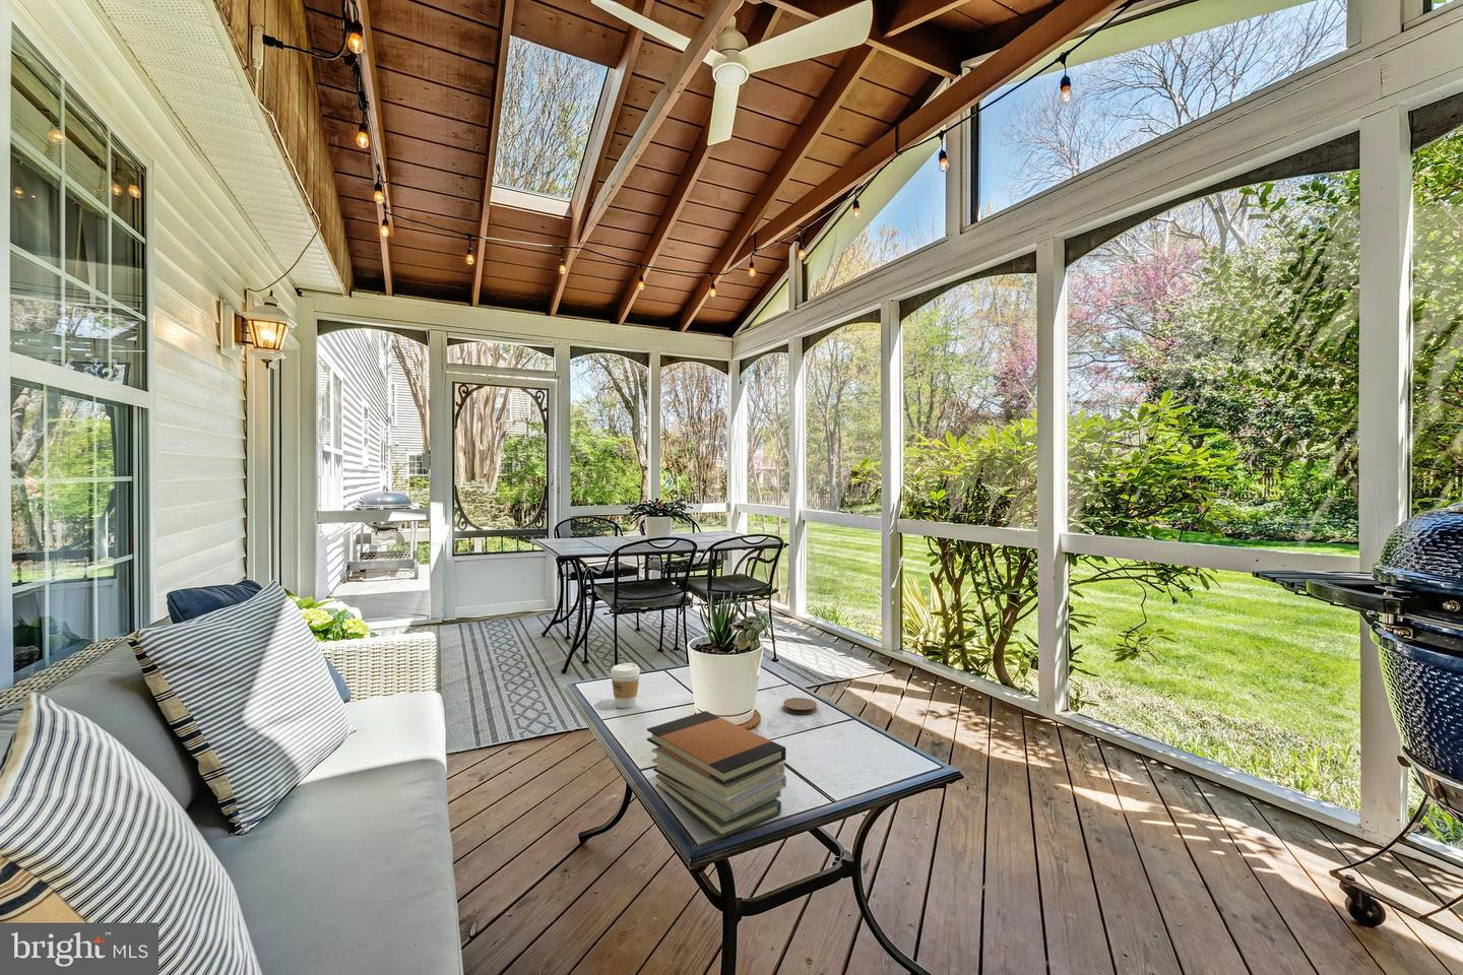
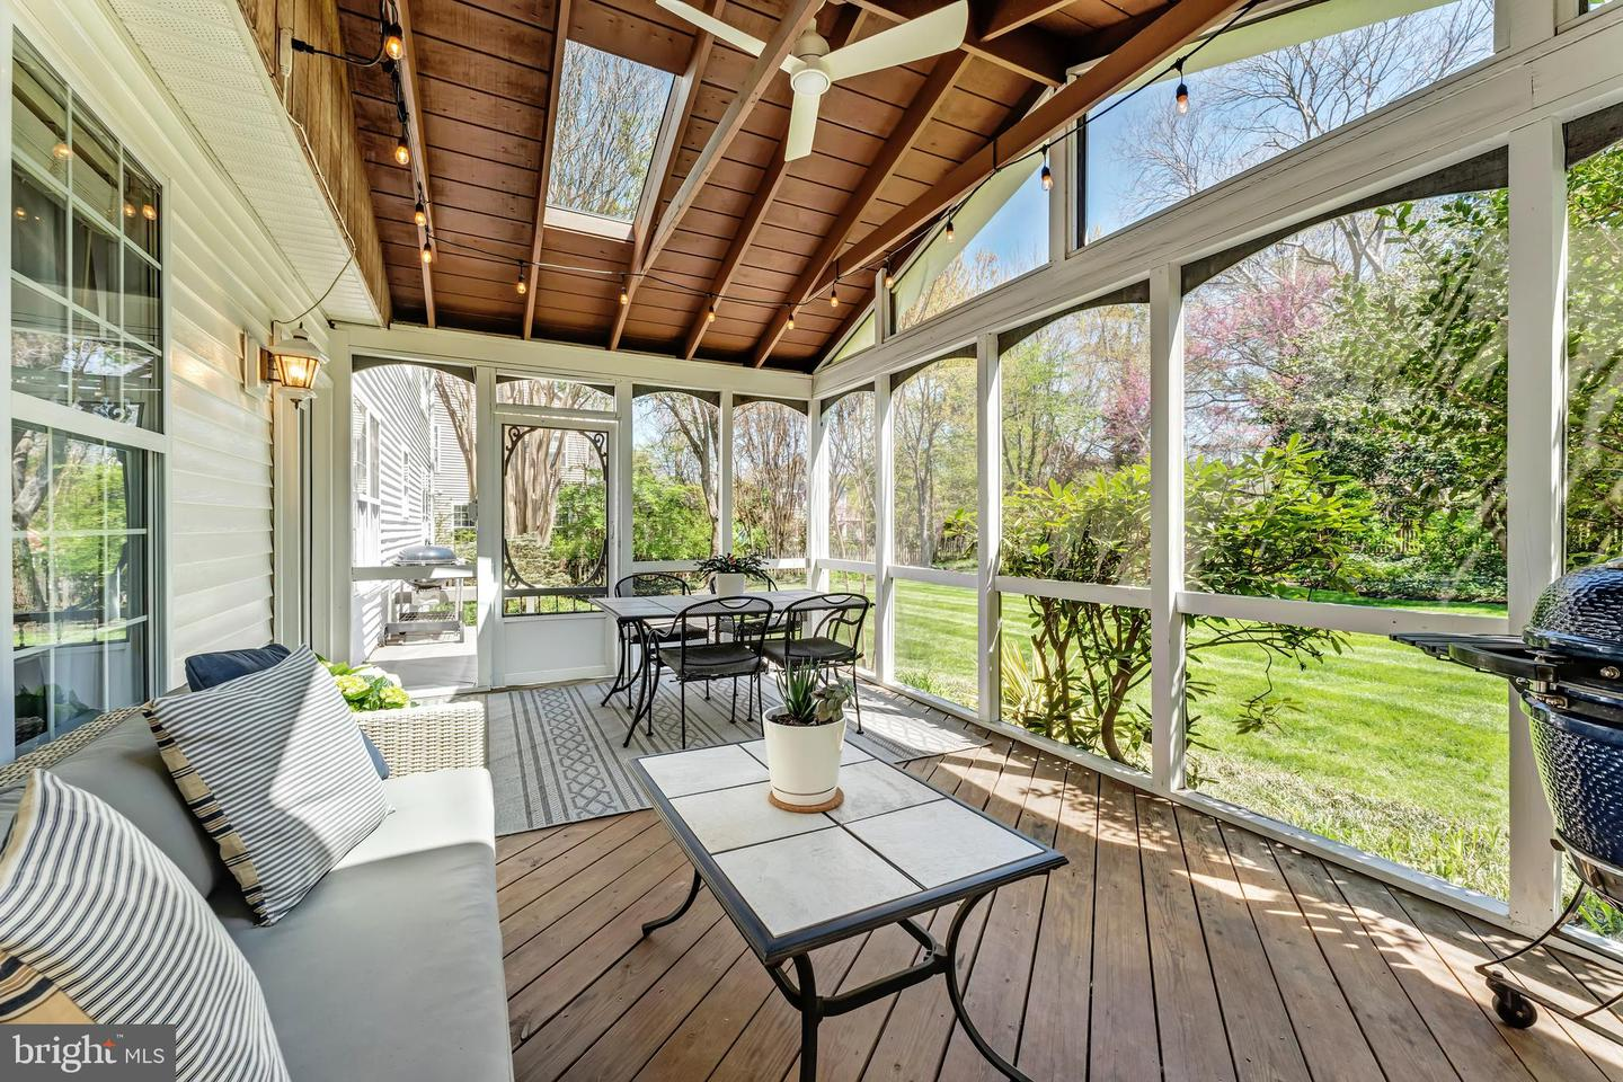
- coffee cup [610,663,641,708]
- book stack [647,709,787,839]
- coaster [783,696,817,715]
